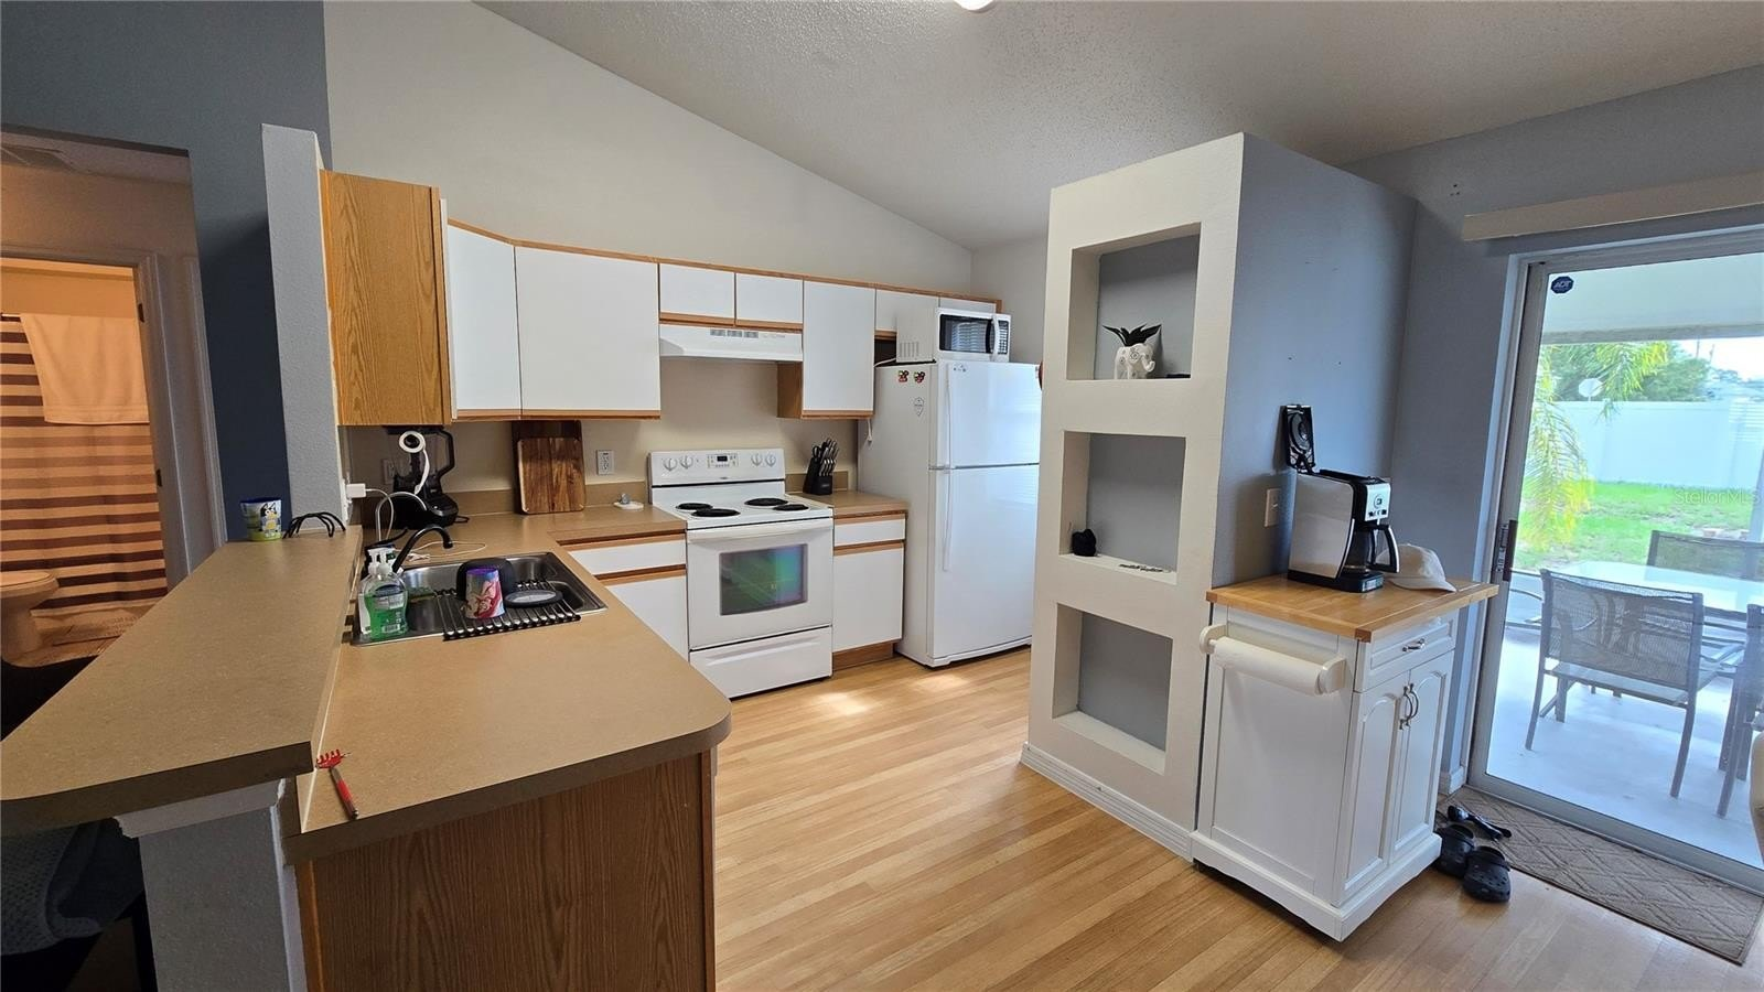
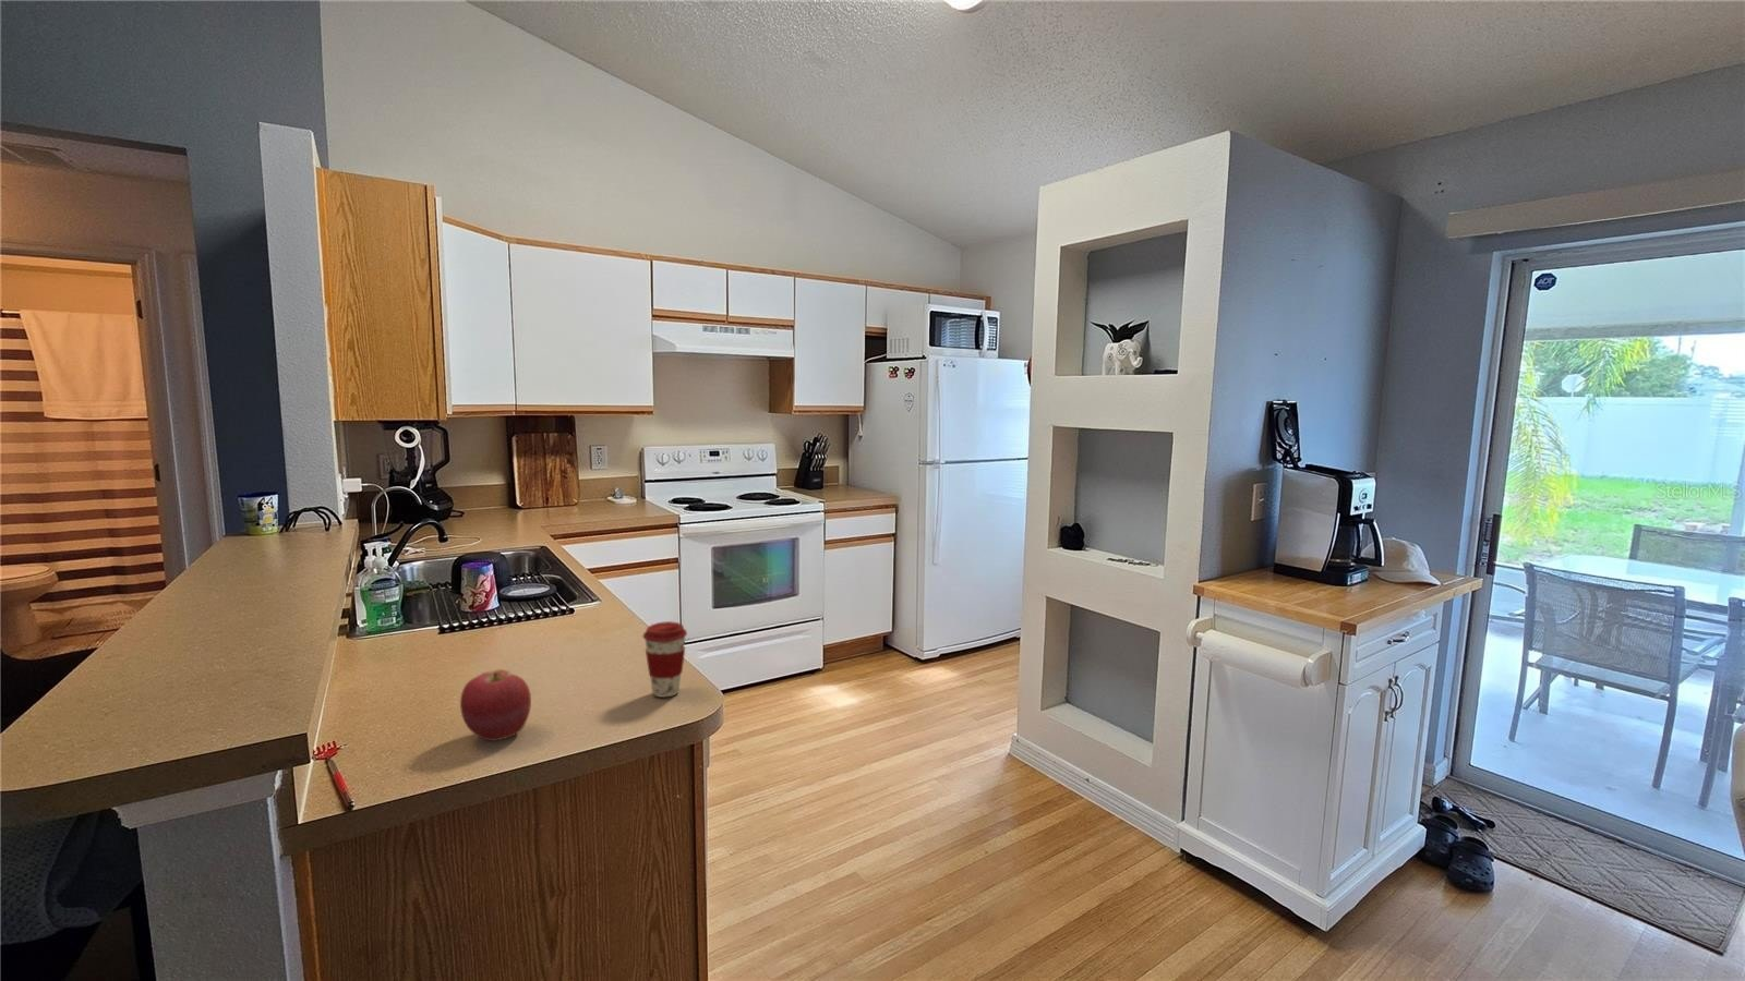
+ coffee cup [641,620,688,697]
+ apple [459,668,532,741]
